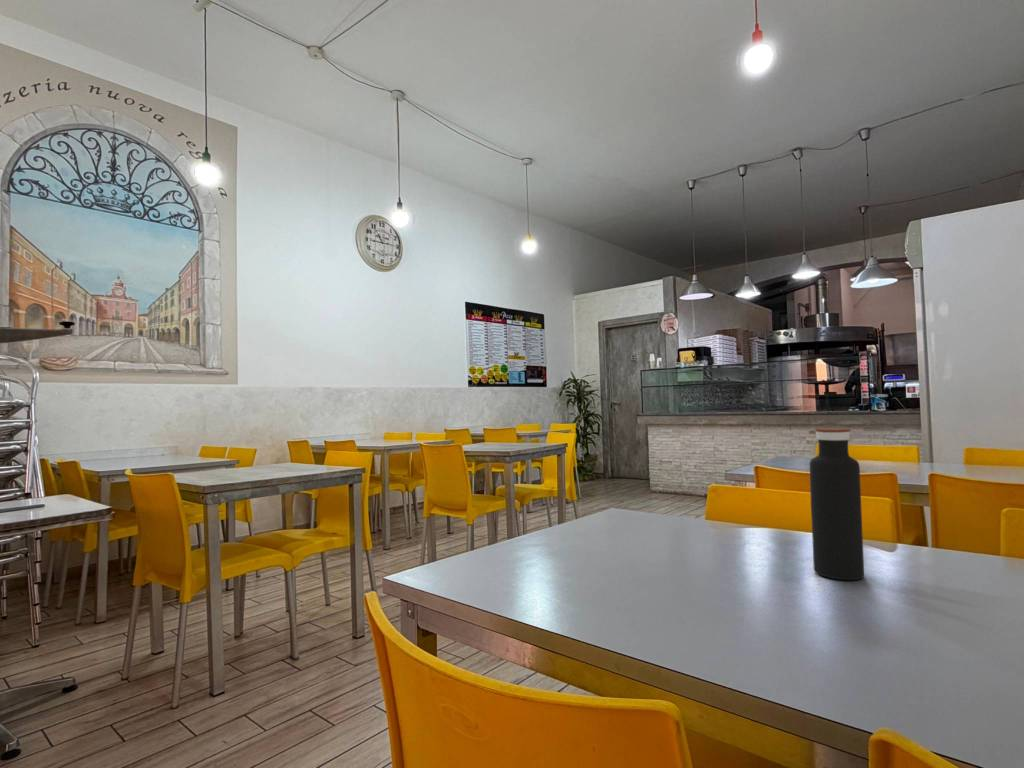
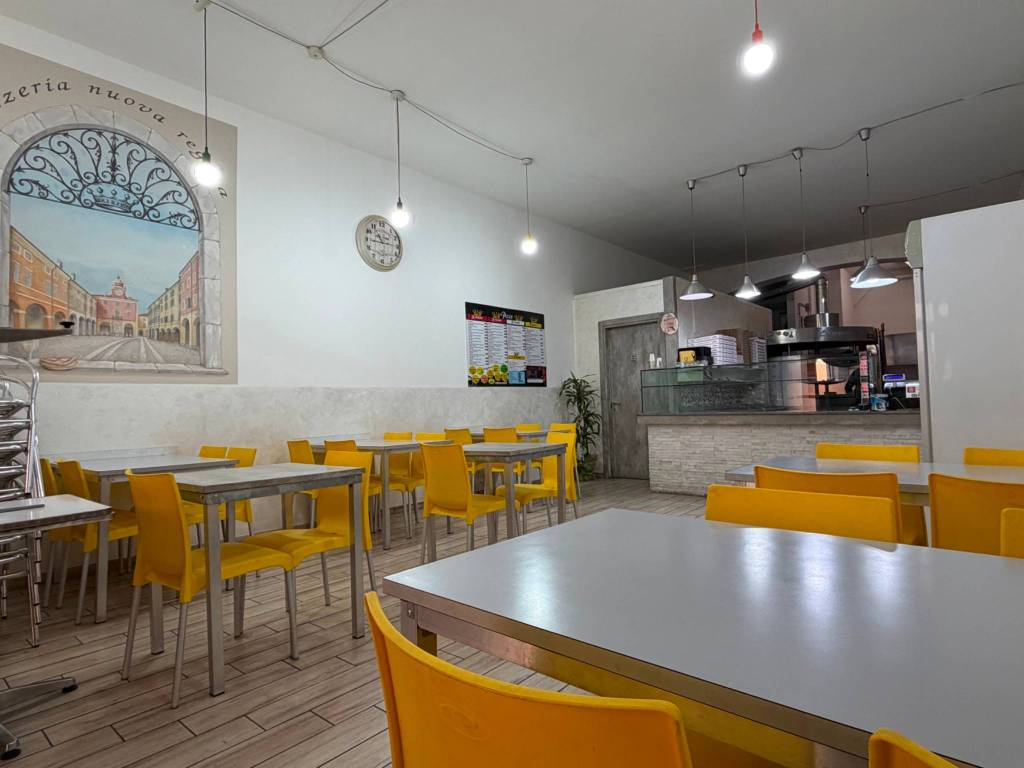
- water bottle [809,427,865,581]
